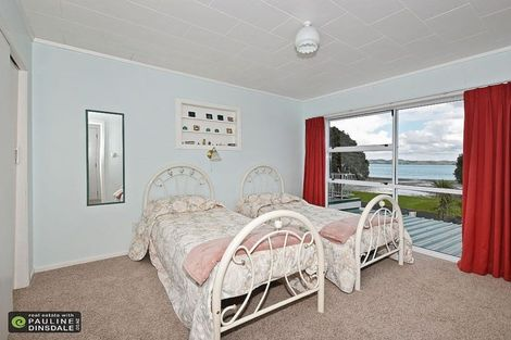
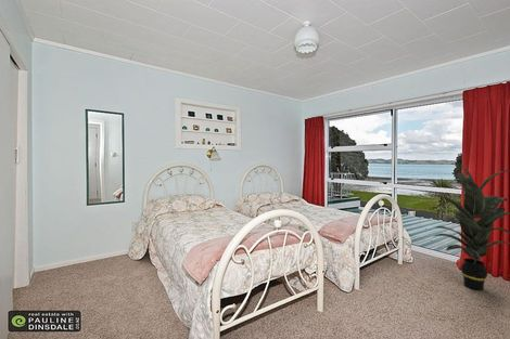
+ indoor plant [420,162,510,291]
